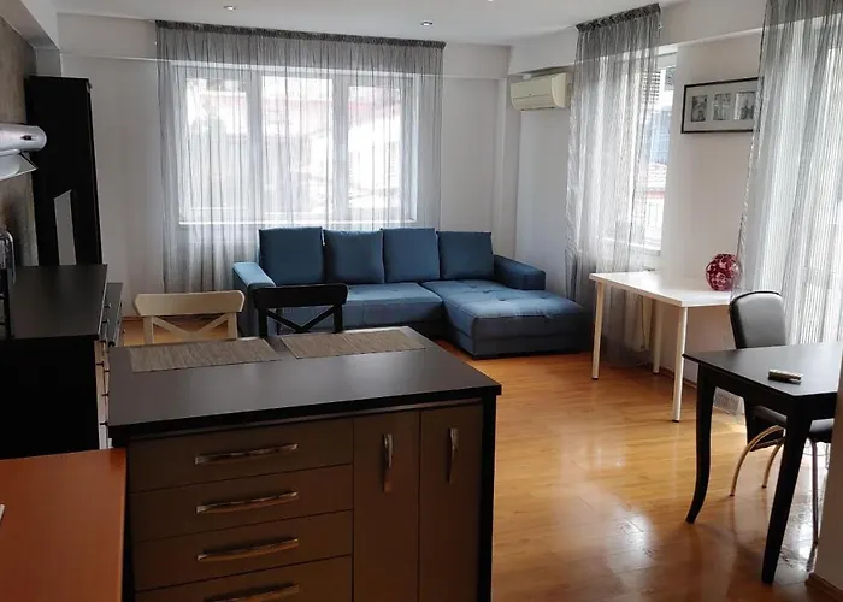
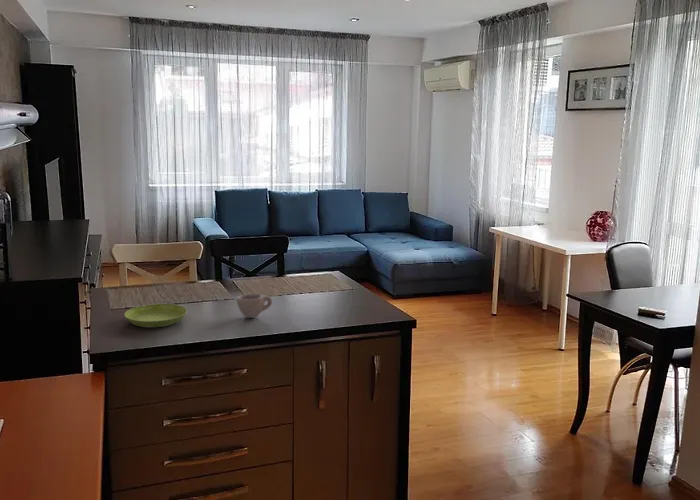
+ saucer [123,303,188,328]
+ cup [236,293,273,319]
